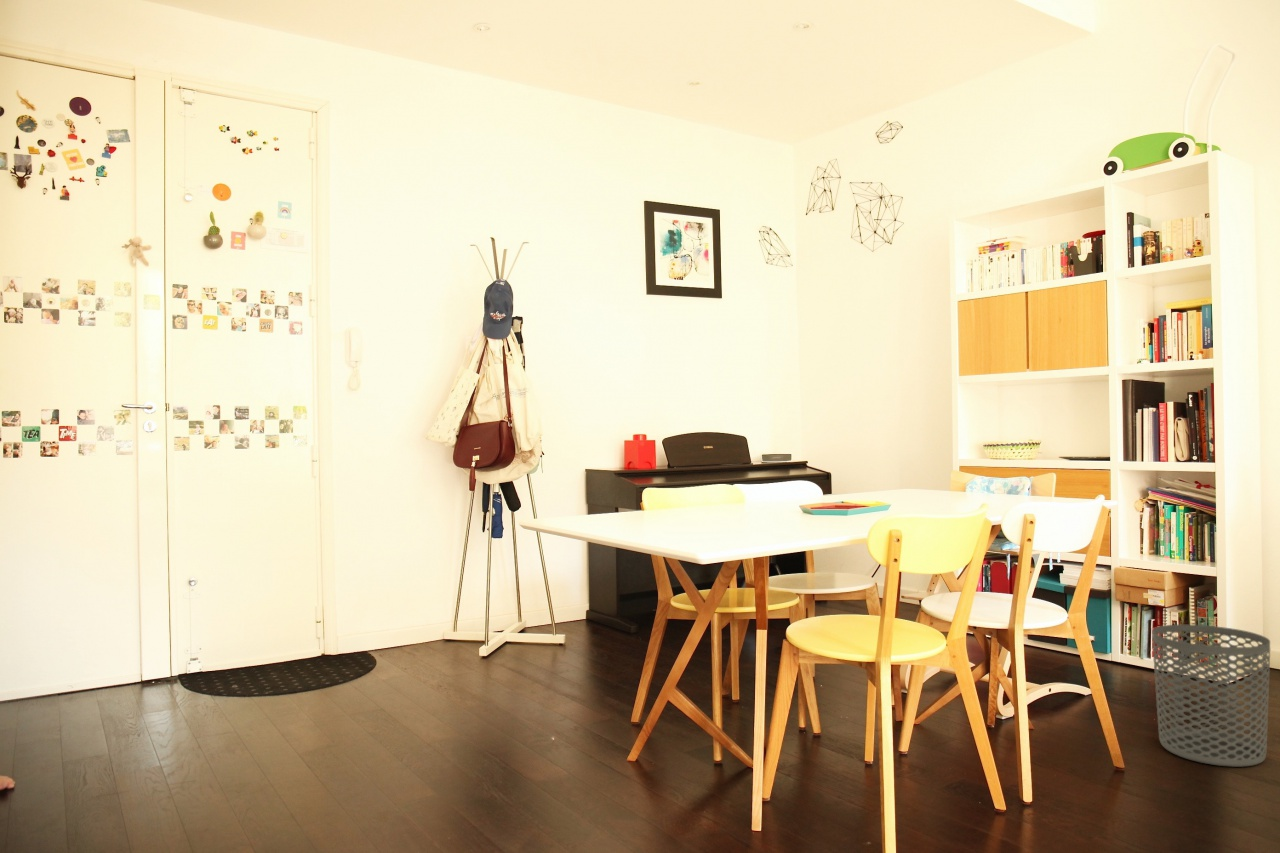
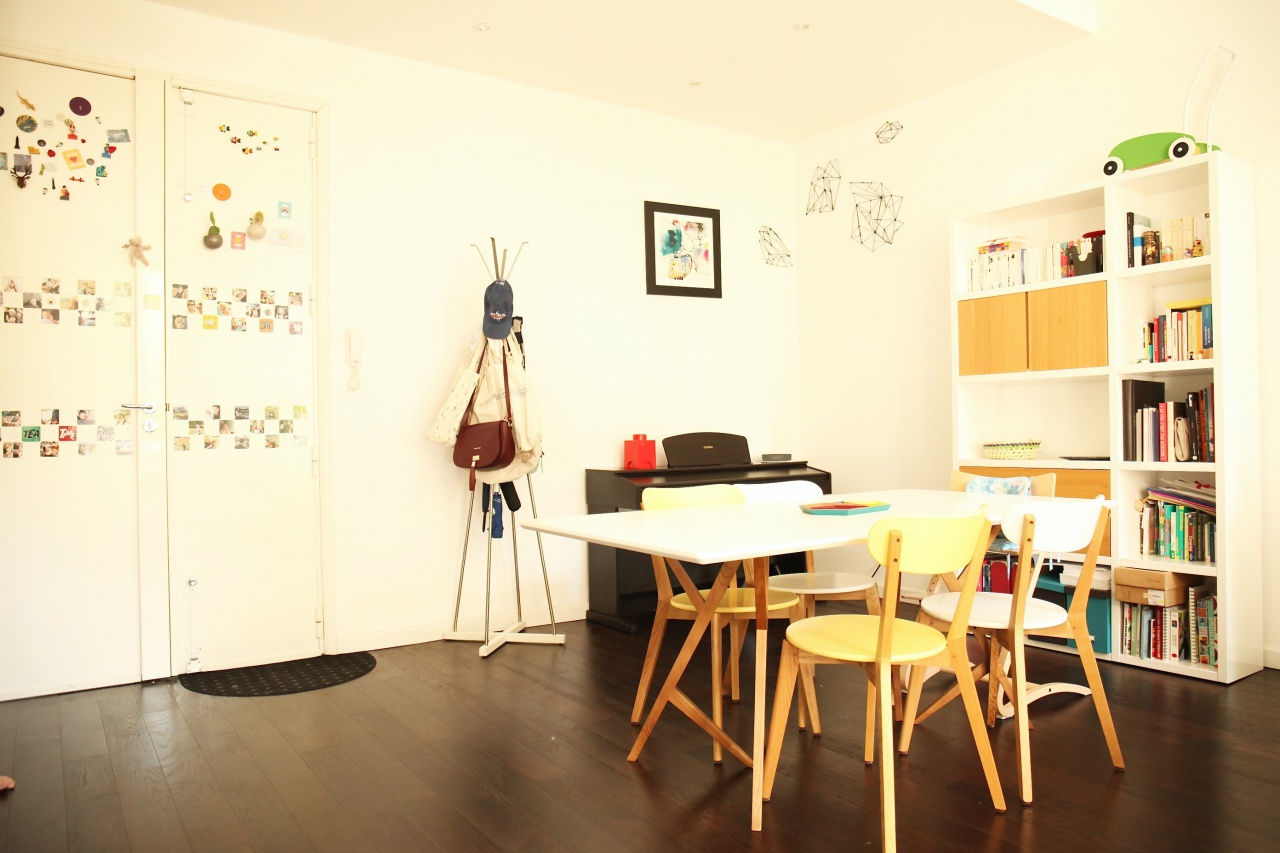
- waste bin [1151,624,1271,768]
